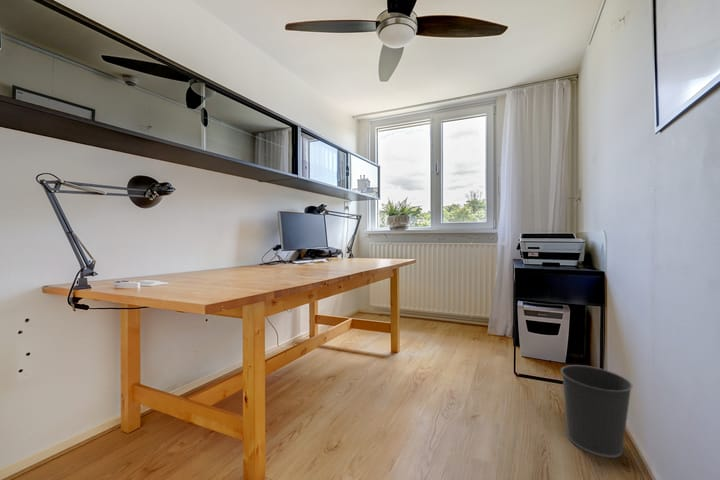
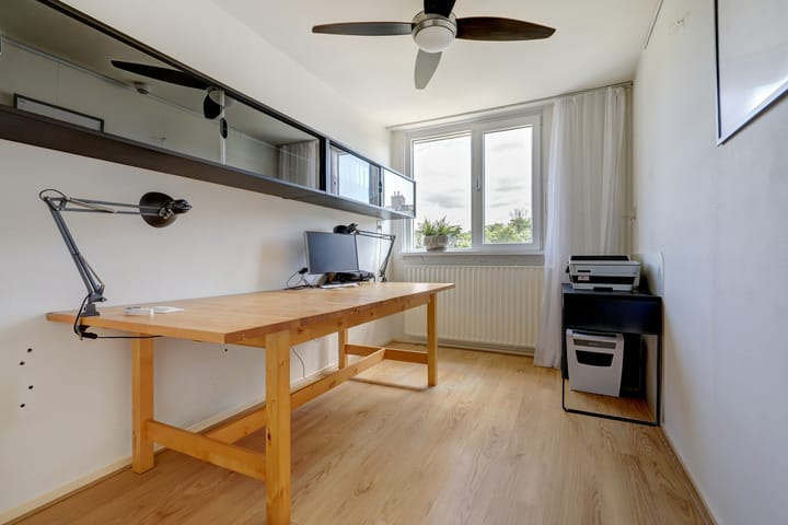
- wastebasket [560,364,634,459]
